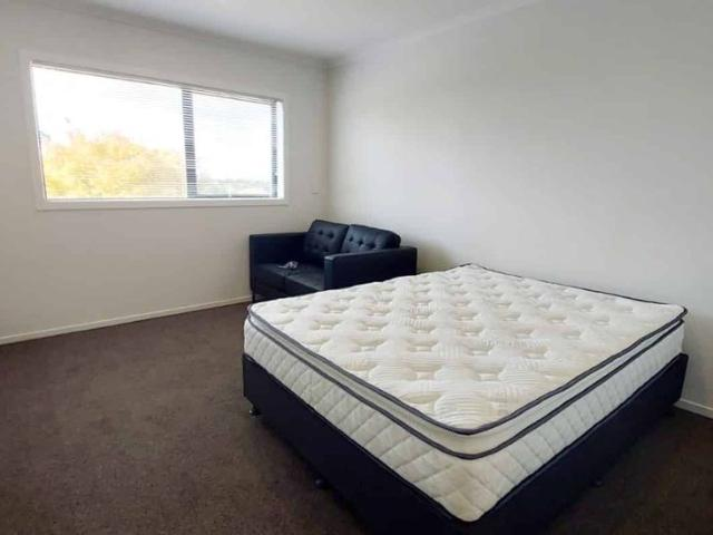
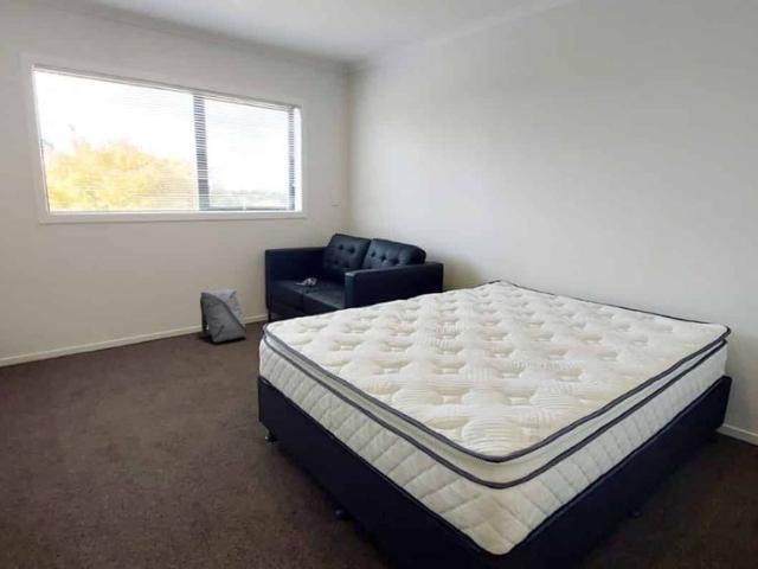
+ backpack [199,288,248,343]
